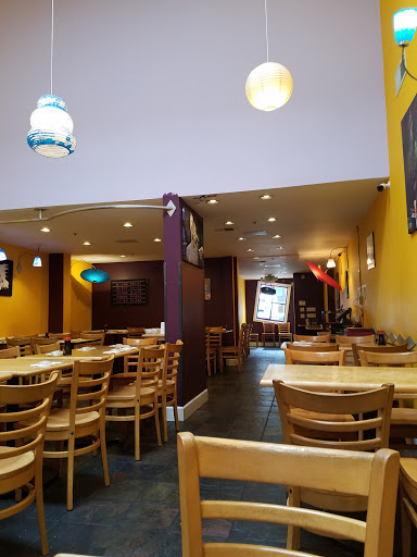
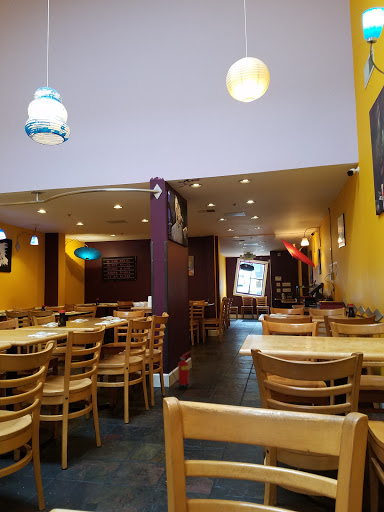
+ fire extinguisher [171,350,192,391]
